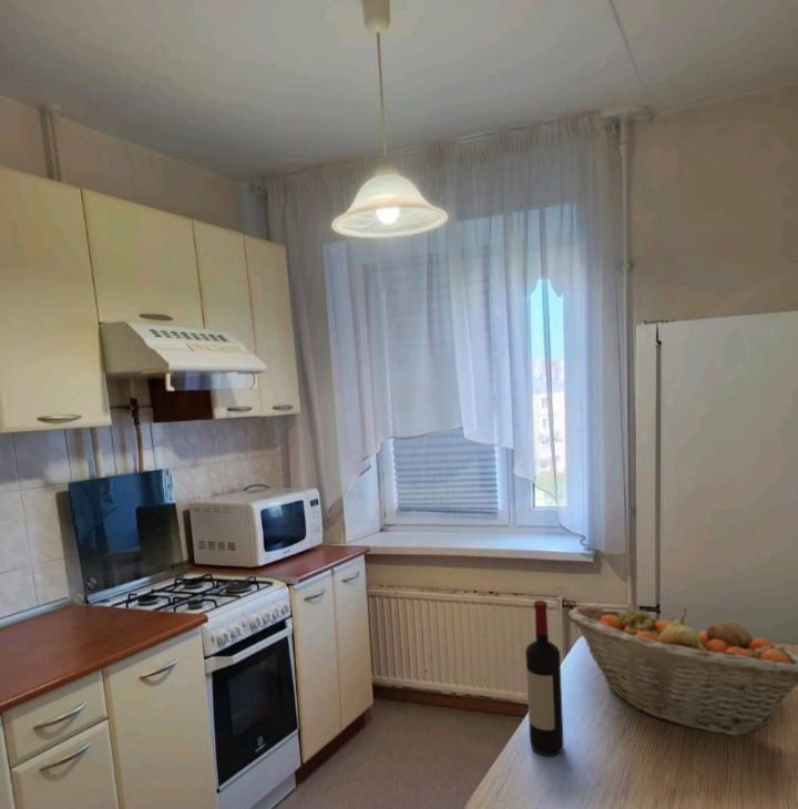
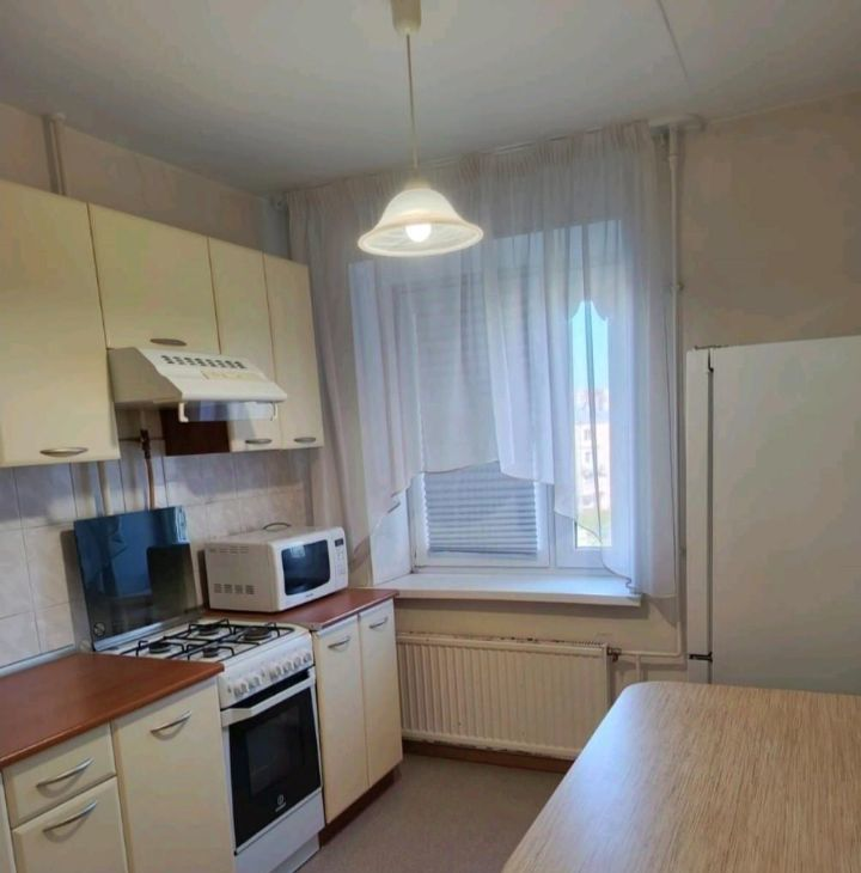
- wine bottle [524,600,564,757]
- fruit basket [566,605,798,737]
